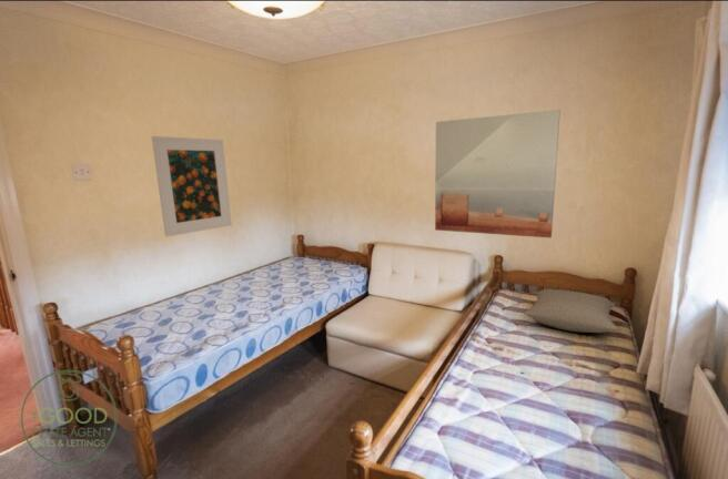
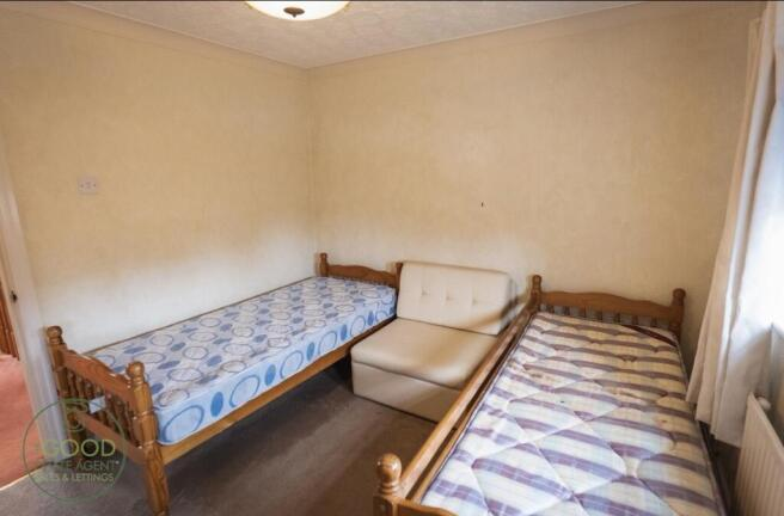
- pillow [523,288,619,334]
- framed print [151,135,233,237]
- wall art [434,109,562,238]
